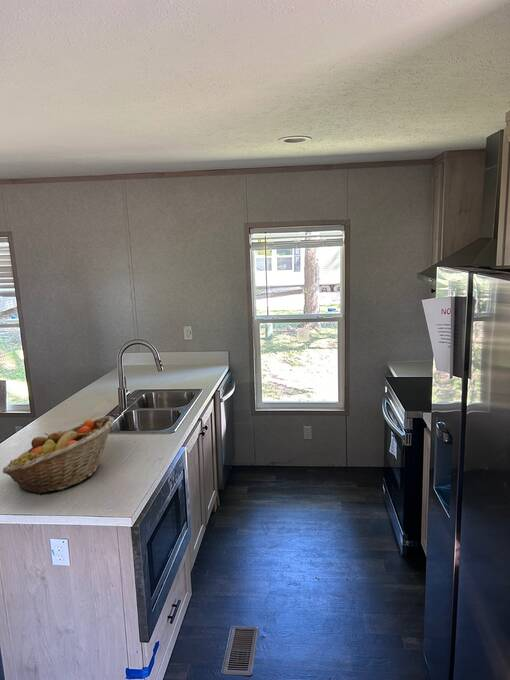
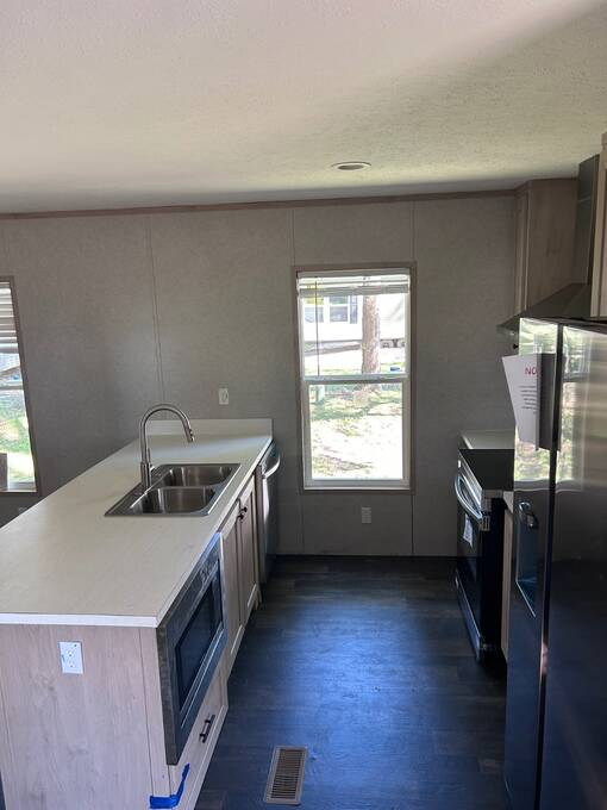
- fruit basket [2,415,115,495]
